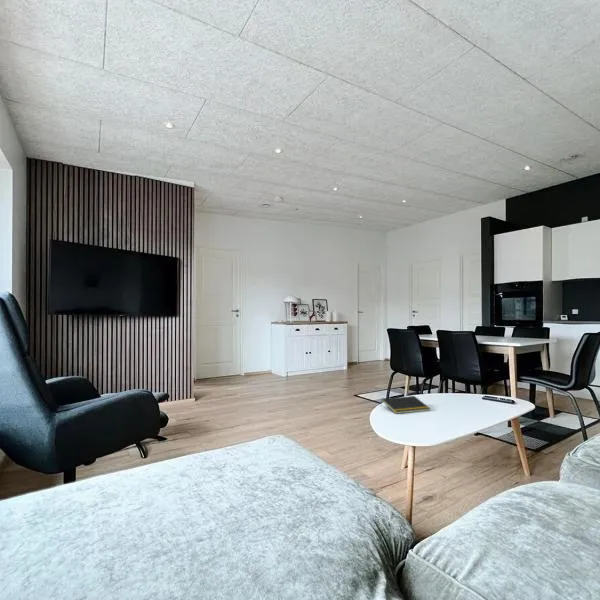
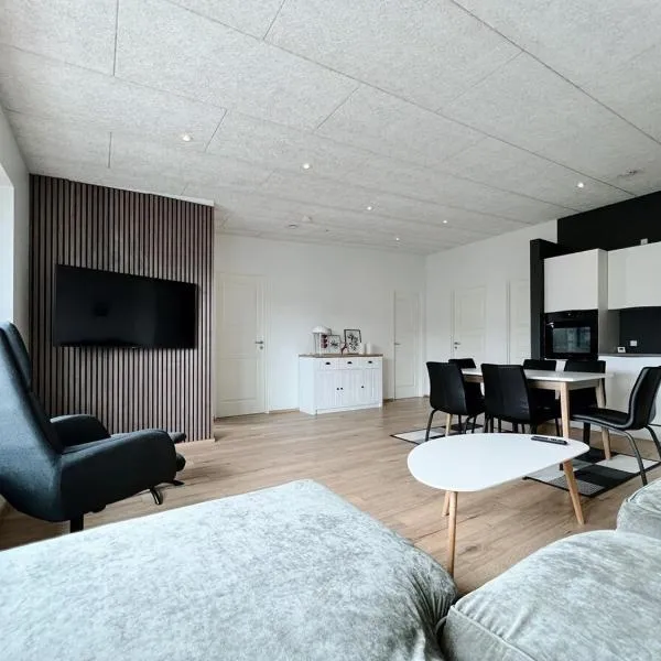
- notepad [380,395,431,415]
